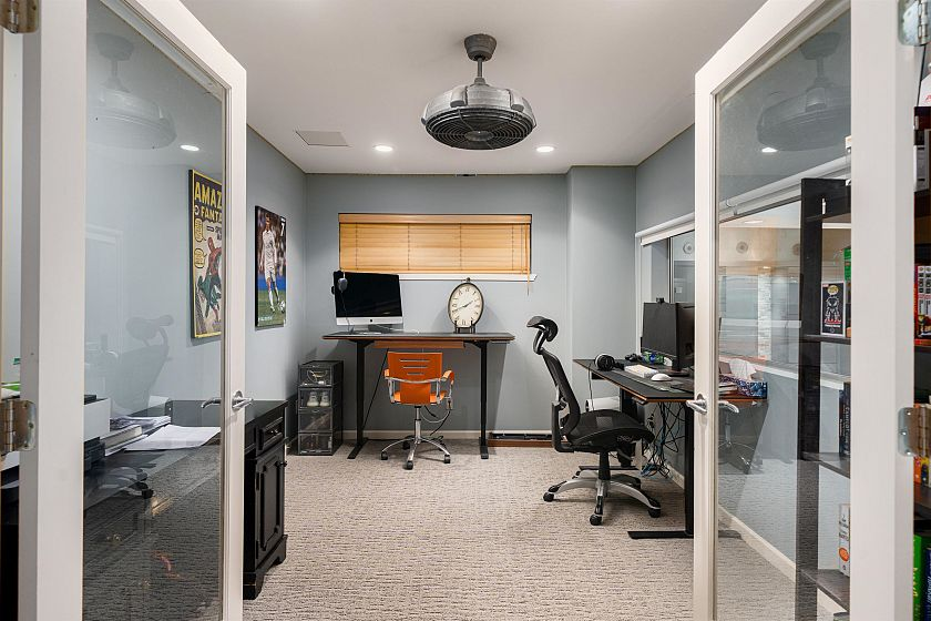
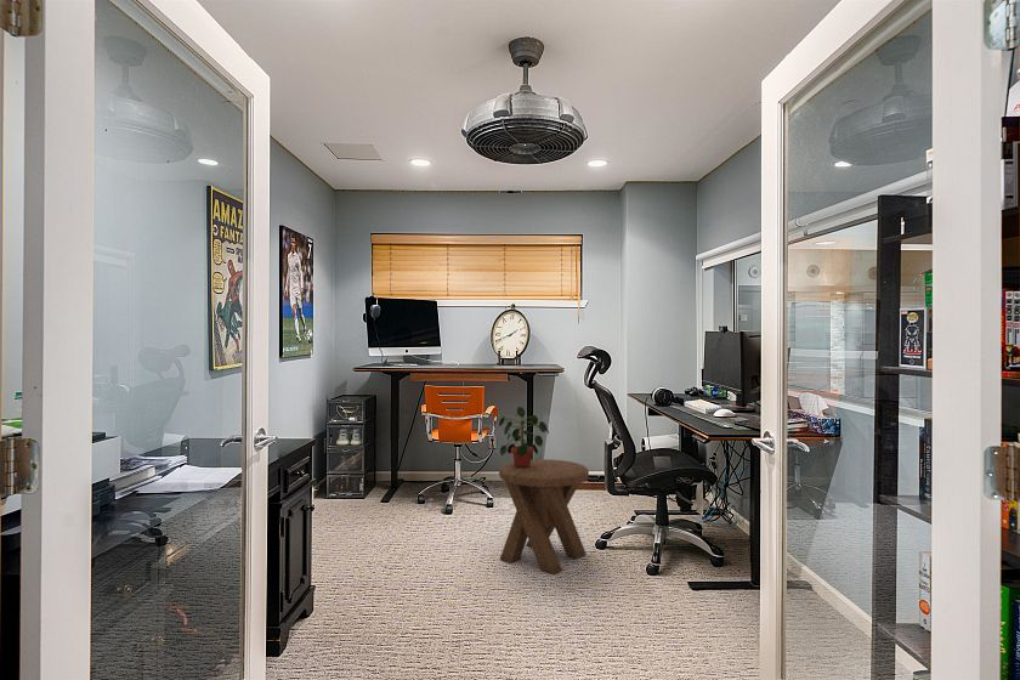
+ potted plant [498,406,550,467]
+ music stool [498,458,590,576]
